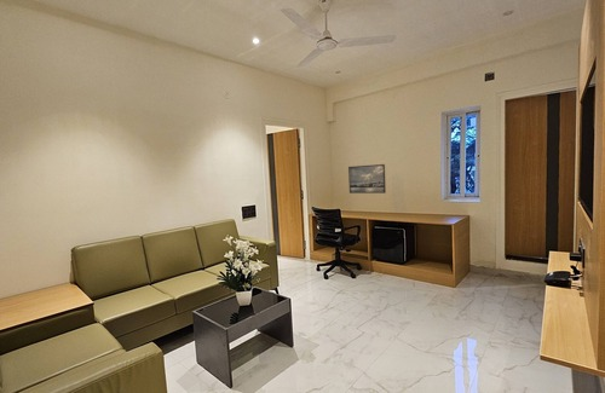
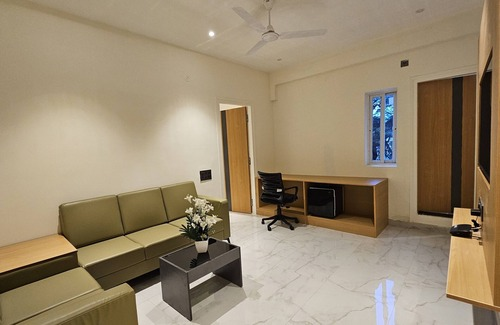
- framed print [347,163,387,195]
